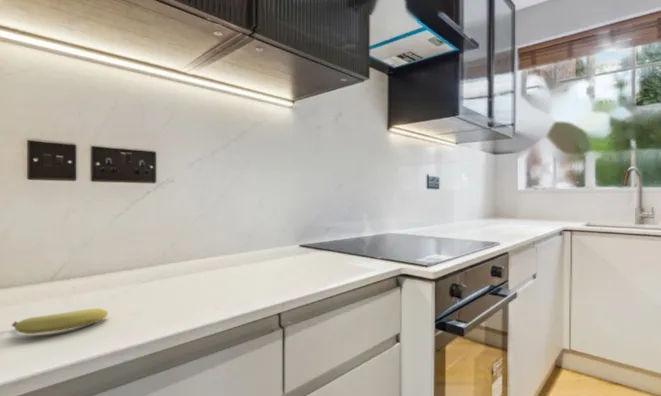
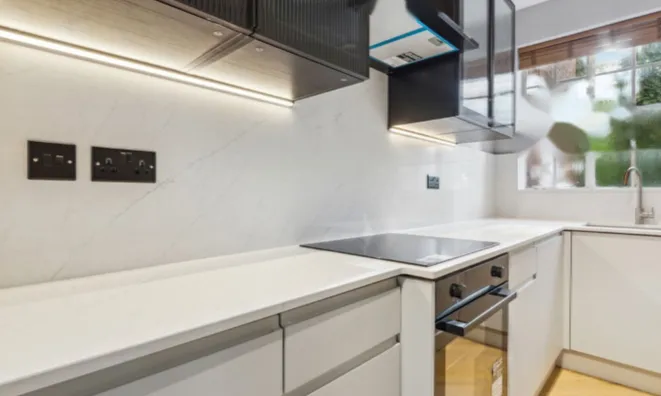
- fruit [11,307,109,335]
